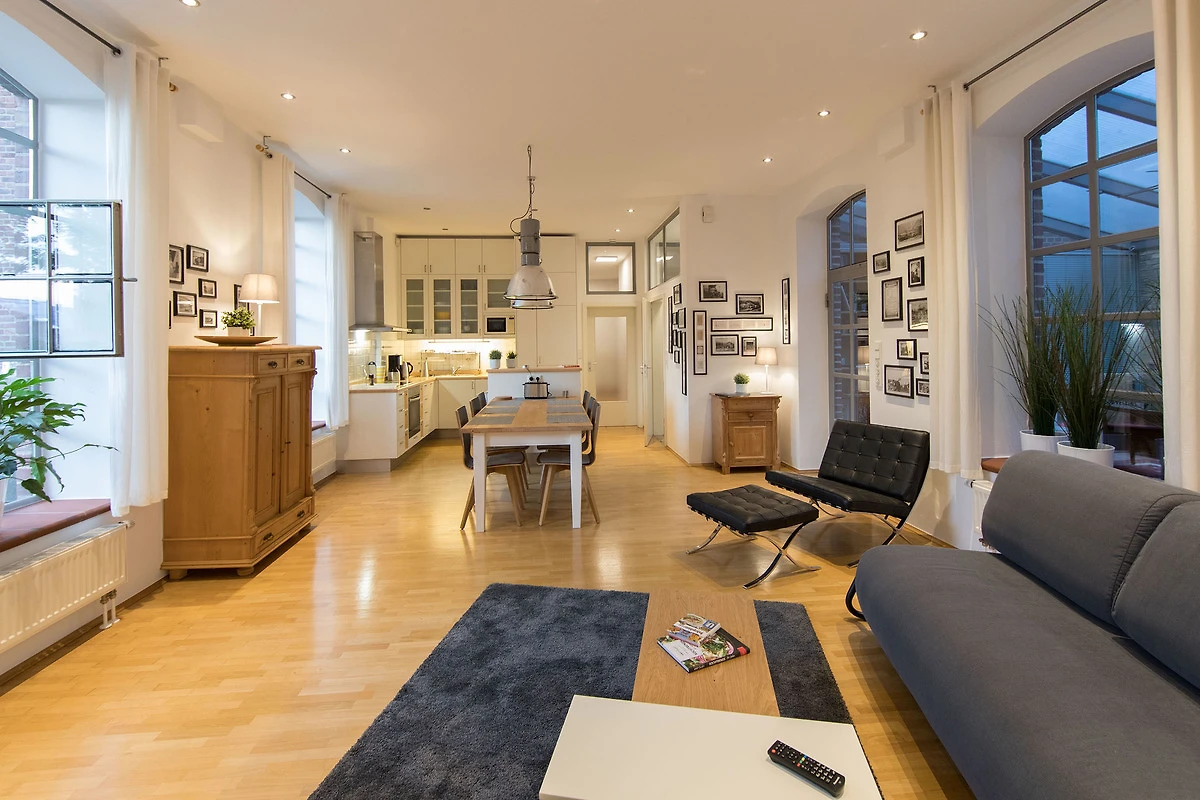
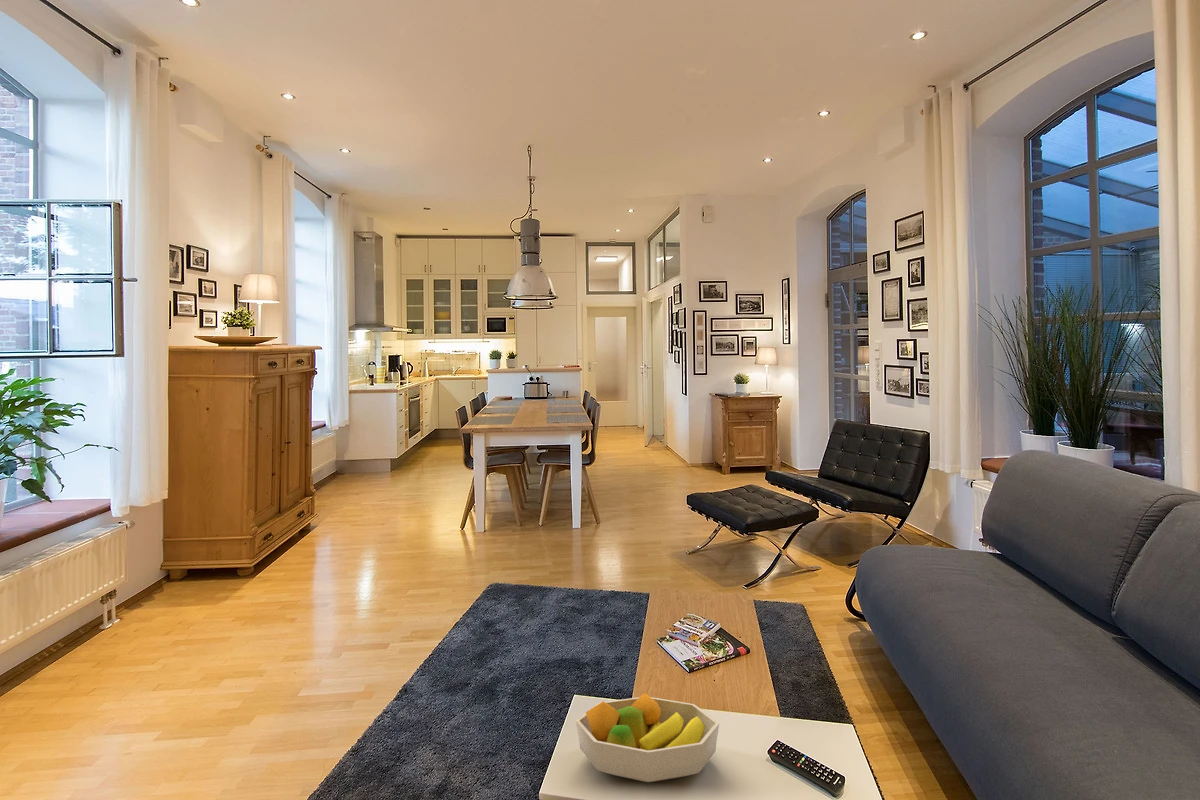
+ fruit bowl [575,692,720,783]
